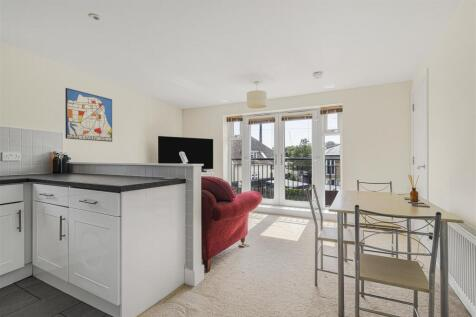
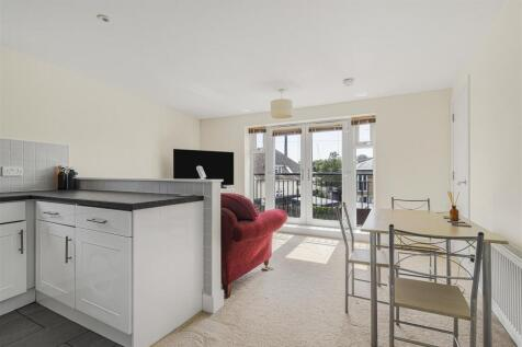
- wall art [64,87,113,143]
